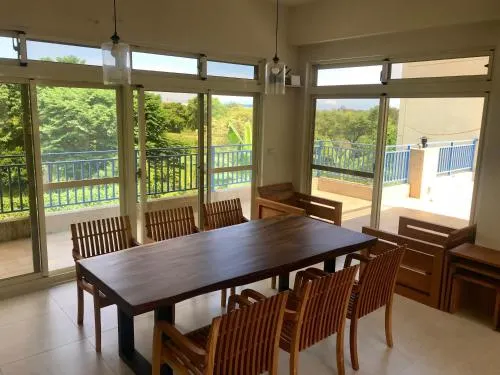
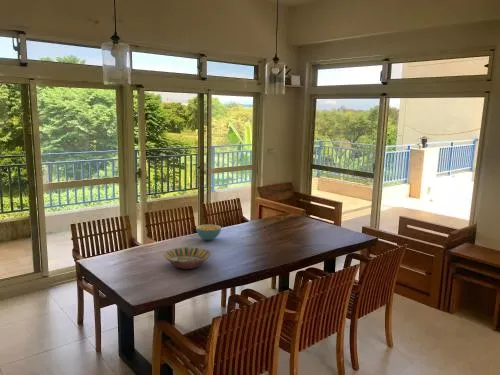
+ serving bowl [163,247,212,270]
+ cereal bowl [195,223,222,241]
